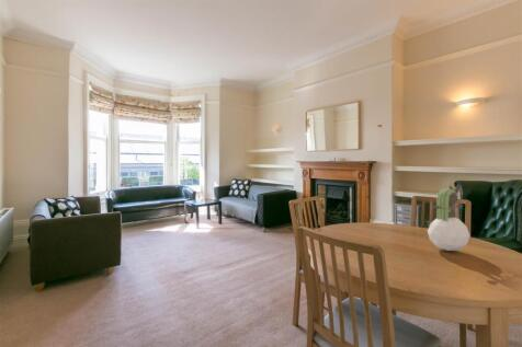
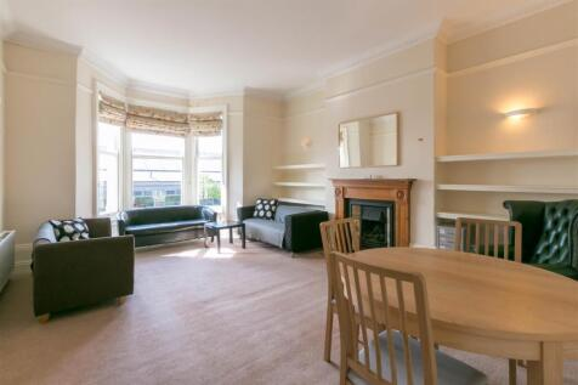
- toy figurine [427,184,472,252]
